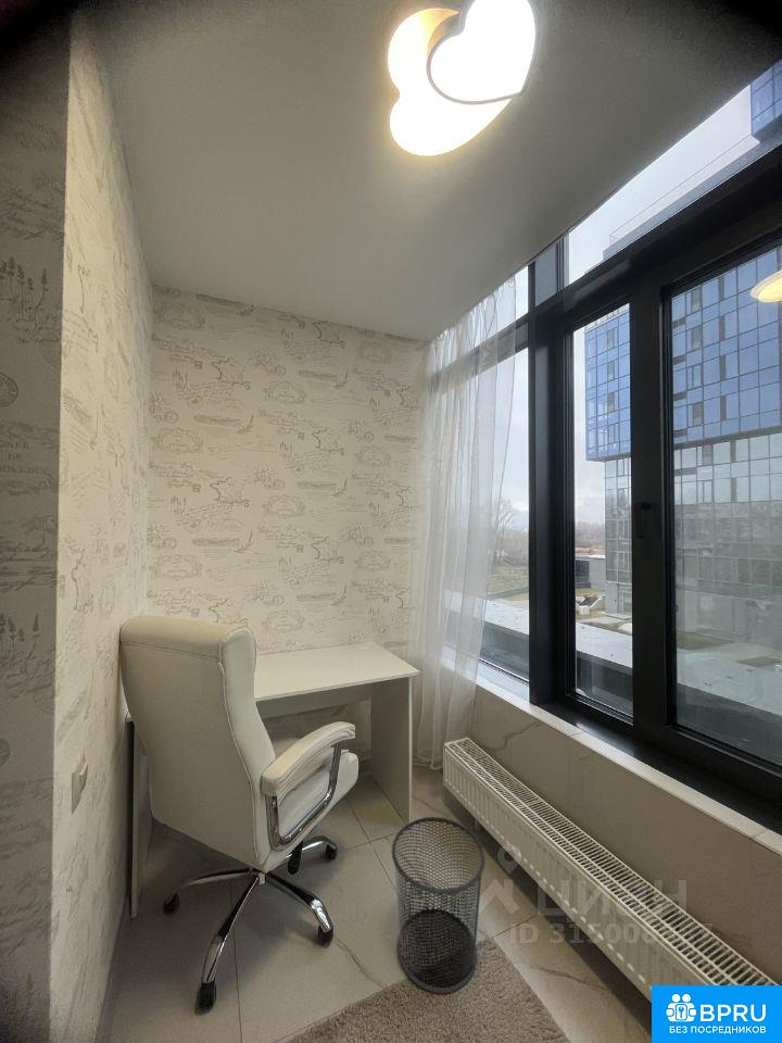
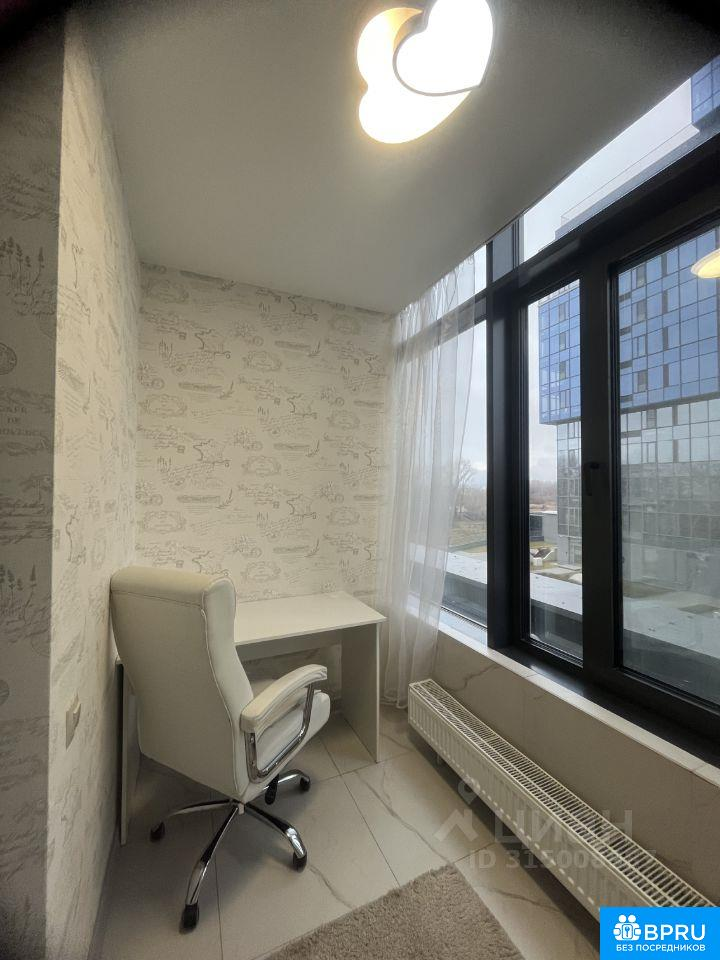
- waste bin [391,816,485,995]
